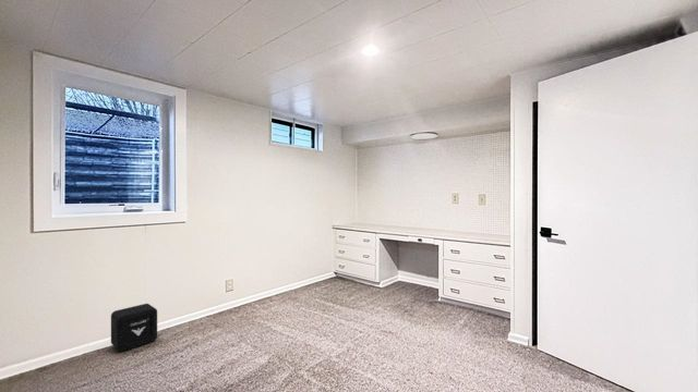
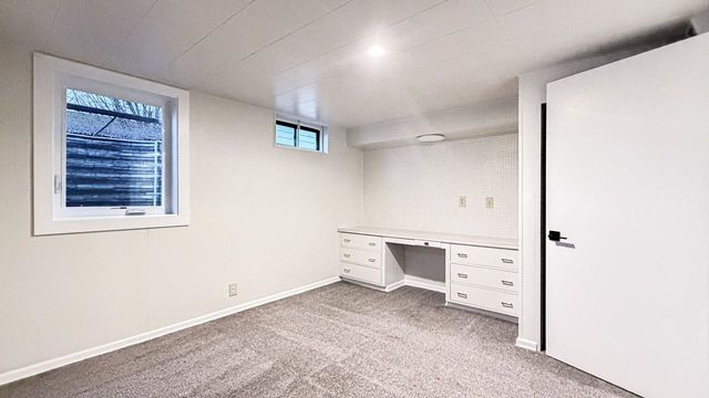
- air purifier [110,303,158,353]
